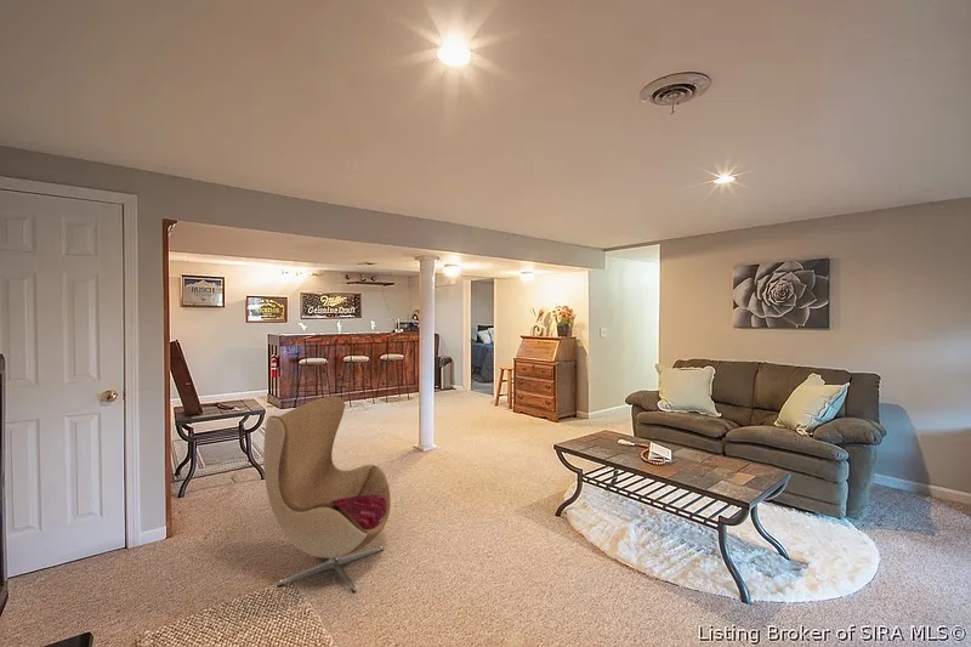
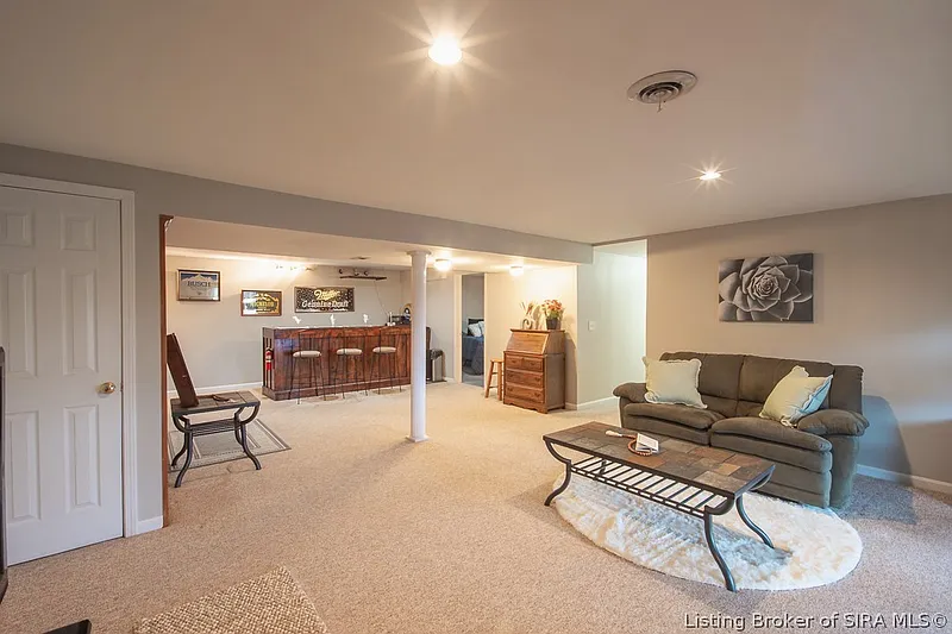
- armchair [262,396,392,594]
